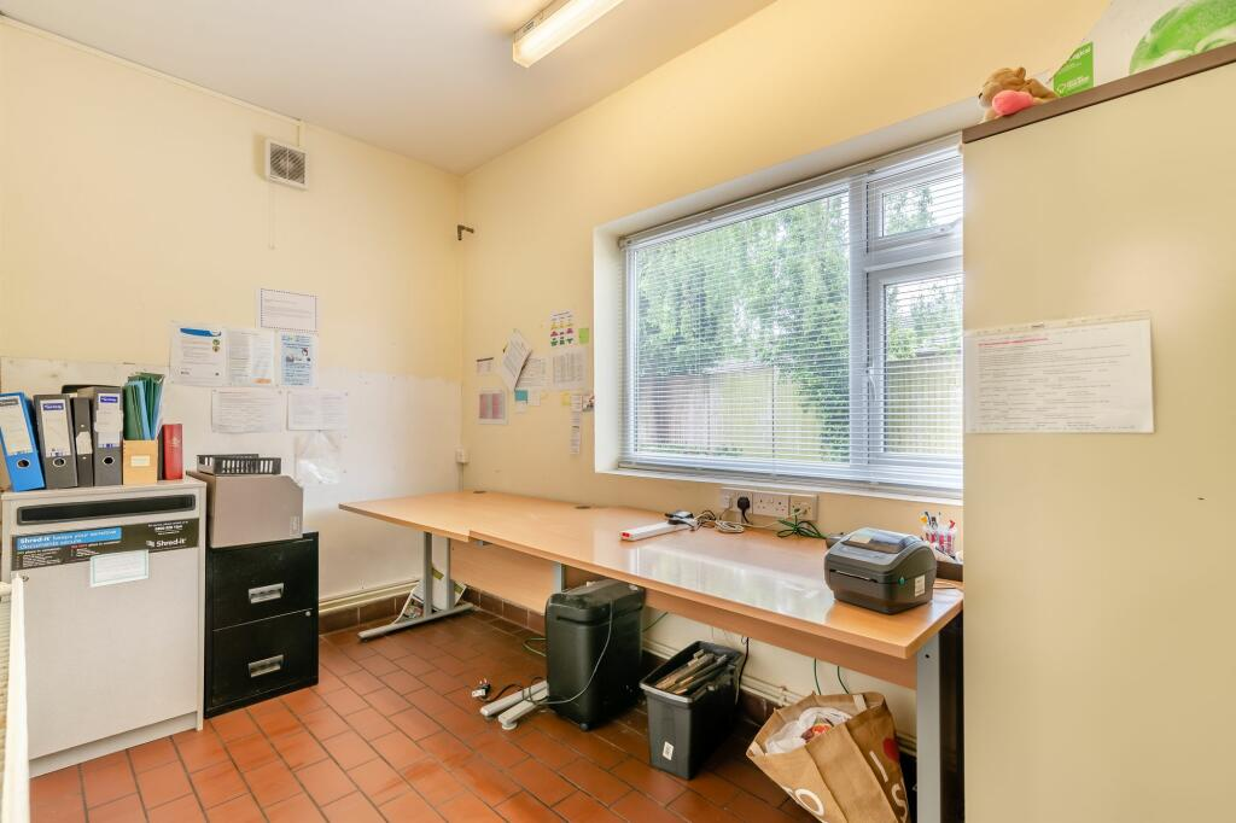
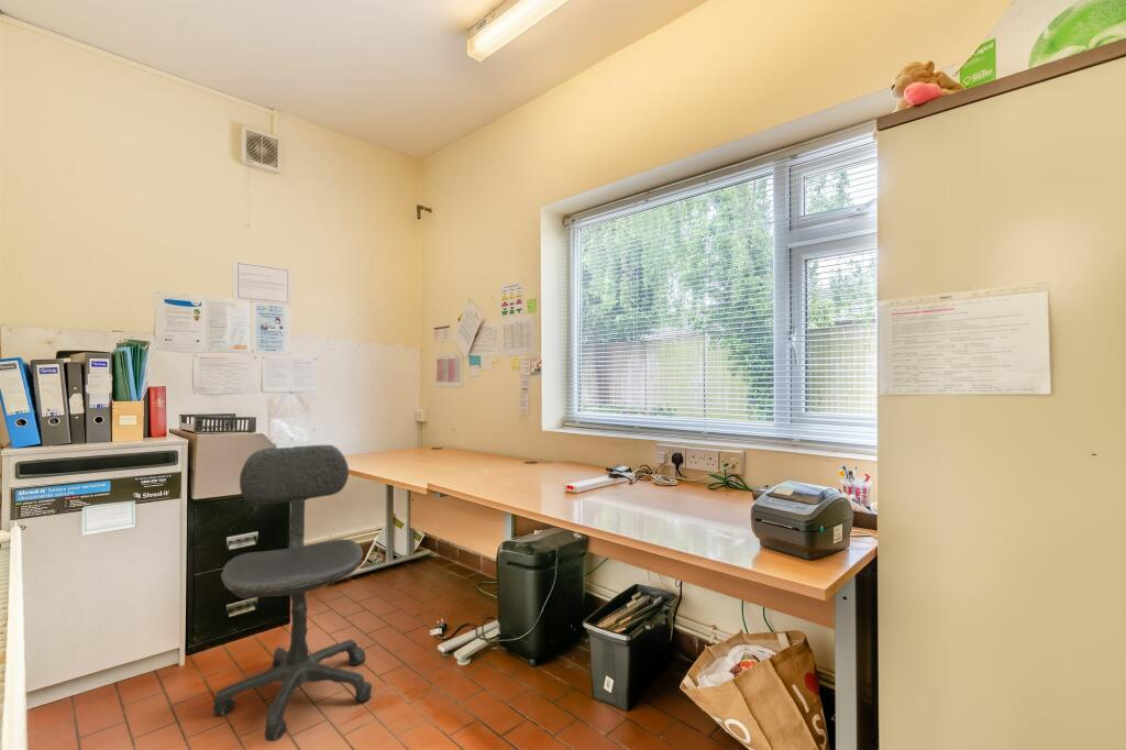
+ office chair [212,444,373,742]
